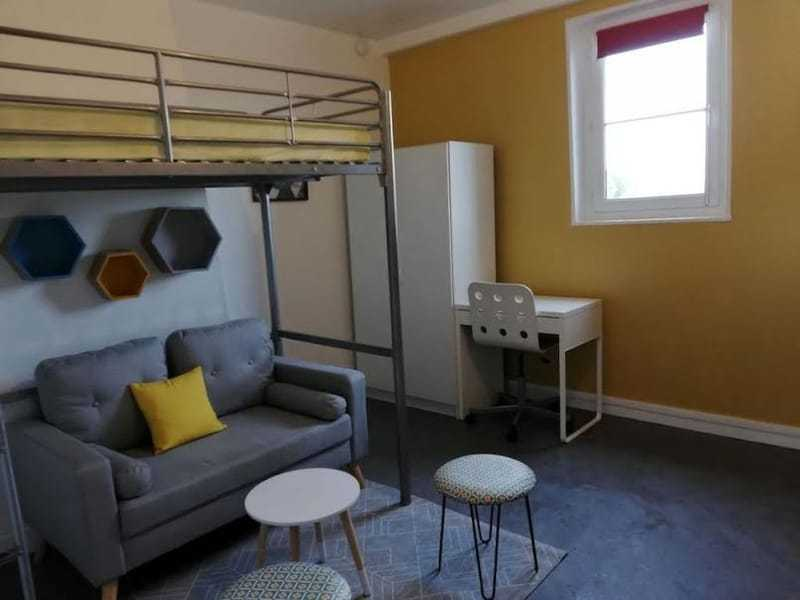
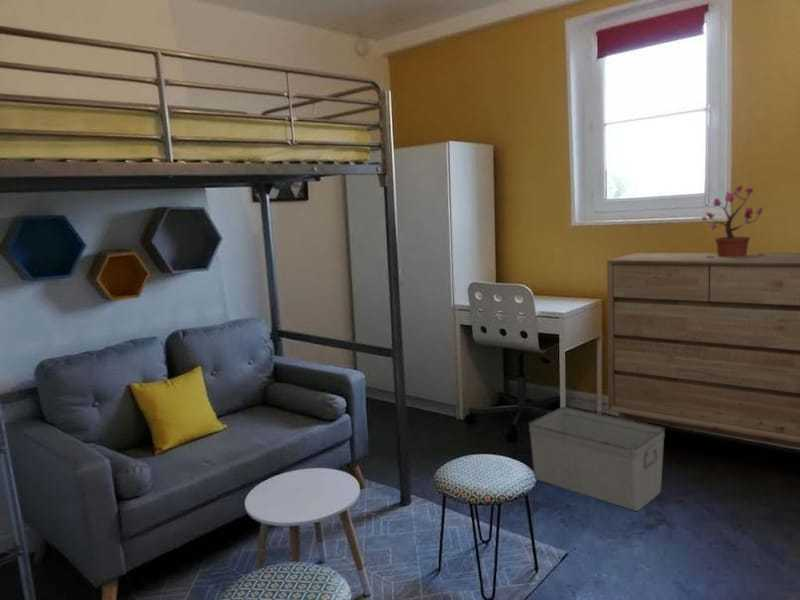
+ dresser [606,252,800,449]
+ storage bin [528,406,666,512]
+ potted plant [701,185,765,258]
